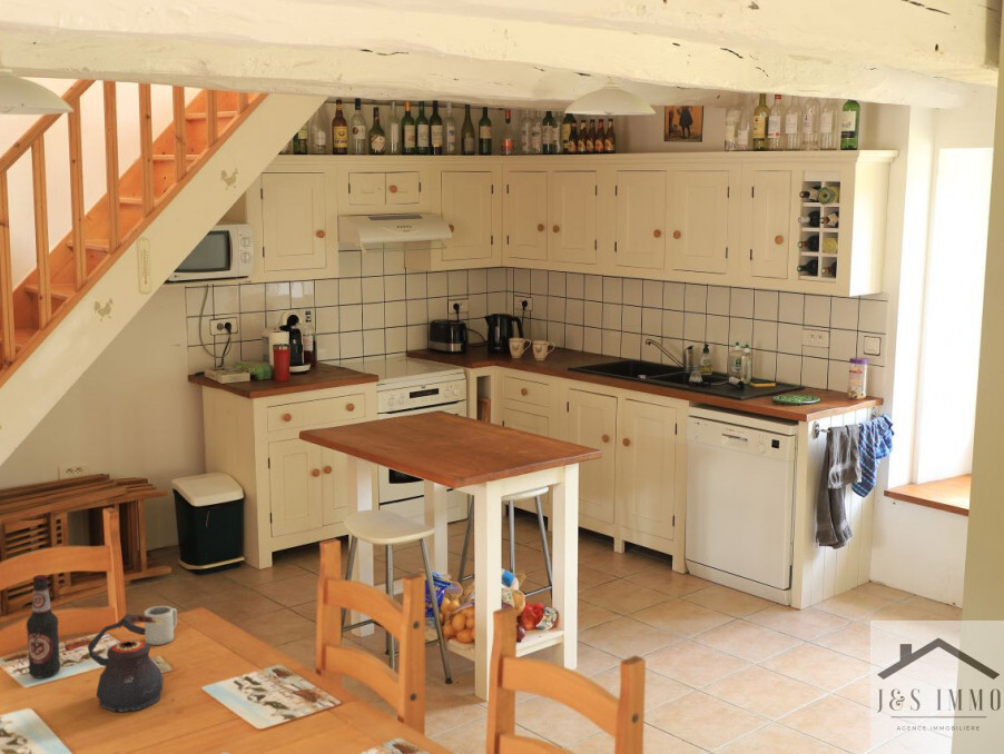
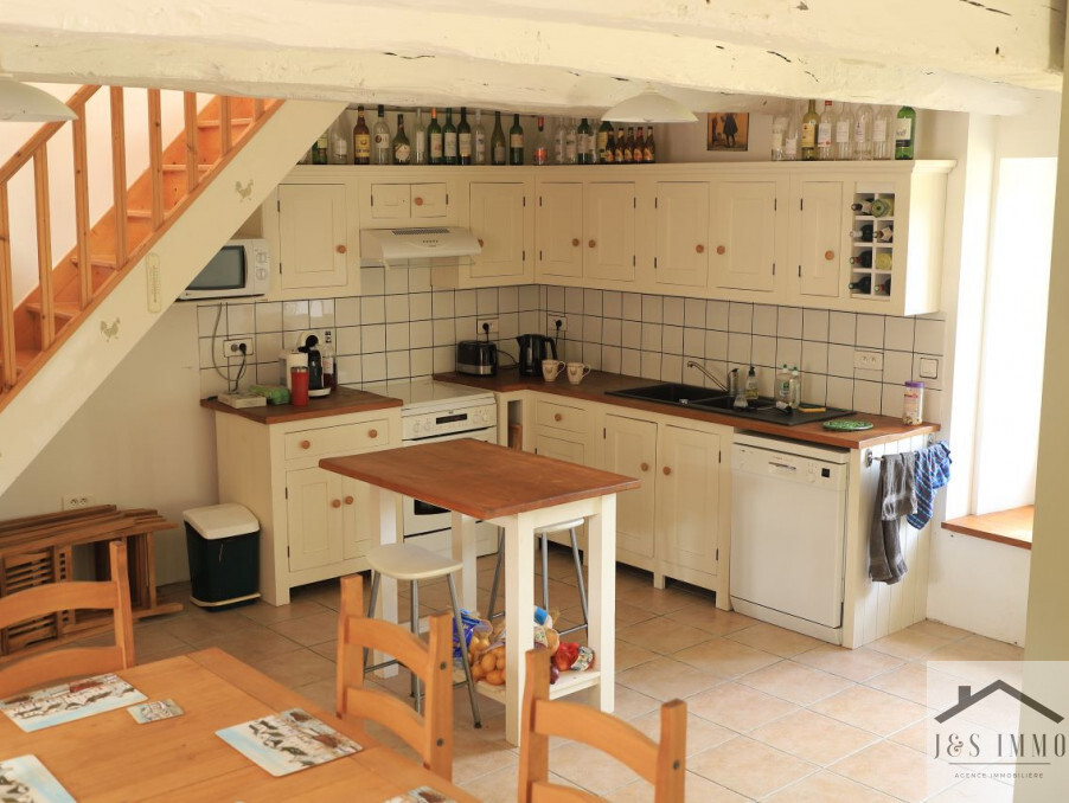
- cup [144,605,178,646]
- bottle [26,574,61,679]
- teapot [87,613,165,714]
